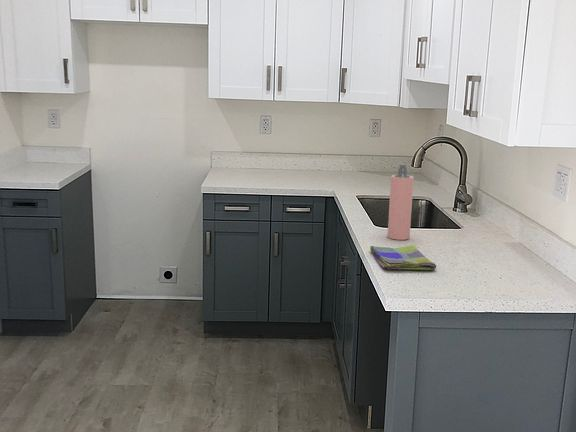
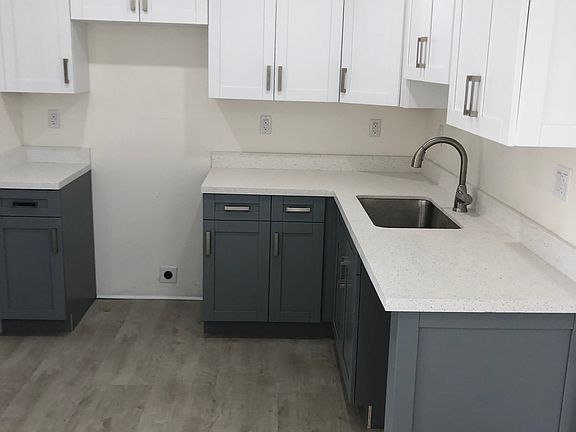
- spray bottle [387,163,415,241]
- dish towel [369,244,437,271]
